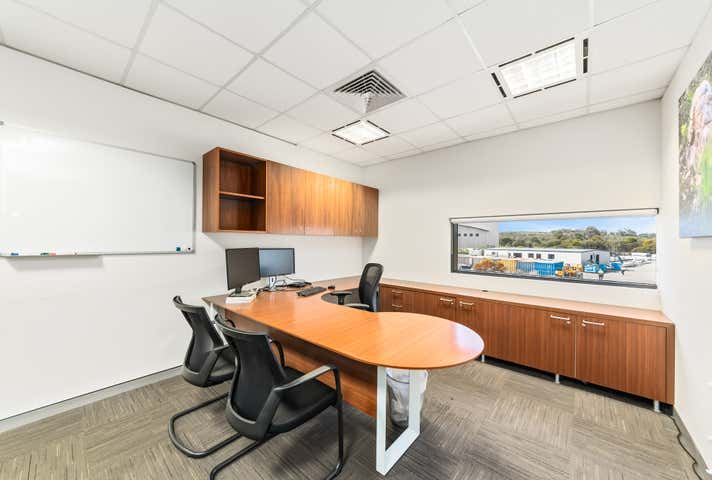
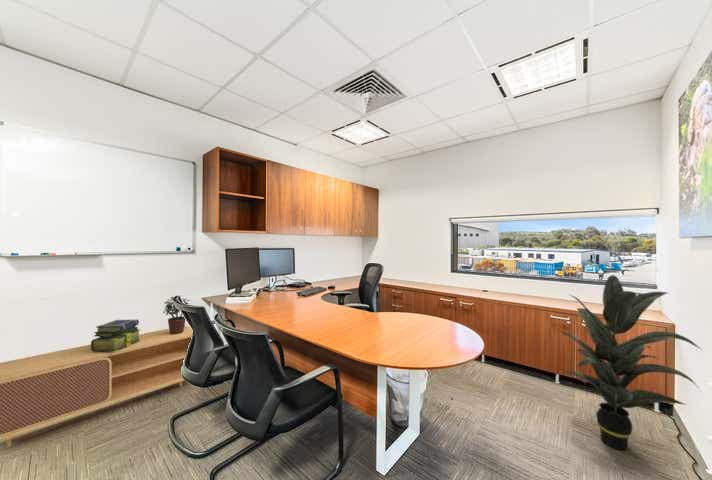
+ potted plant [163,296,191,334]
+ tv stand [0,325,193,448]
+ indoor plant [555,274,704,451]
+ stack of books [90,319,142,352]
